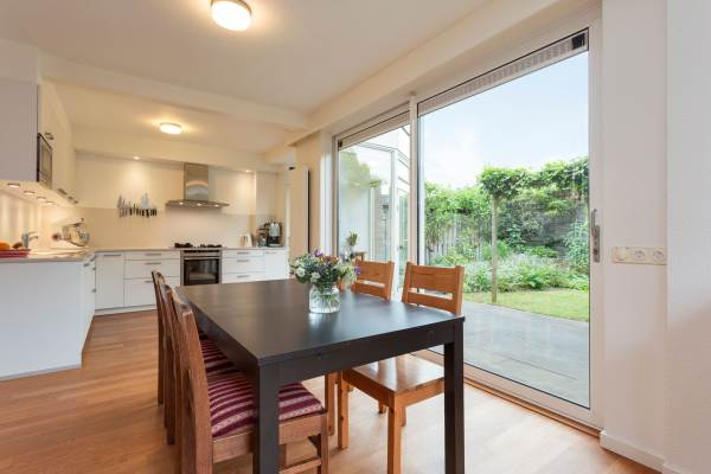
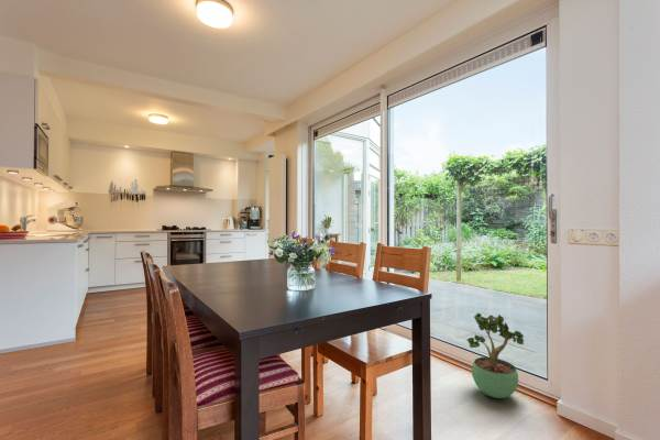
+ potted plant [466,312,525,399]
